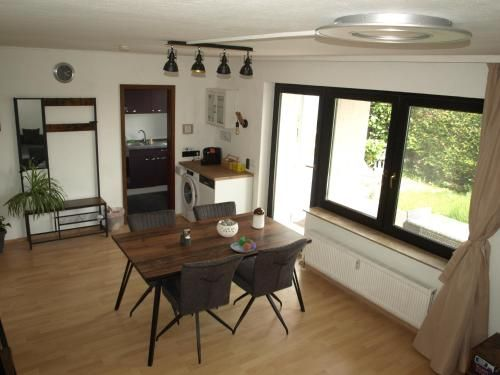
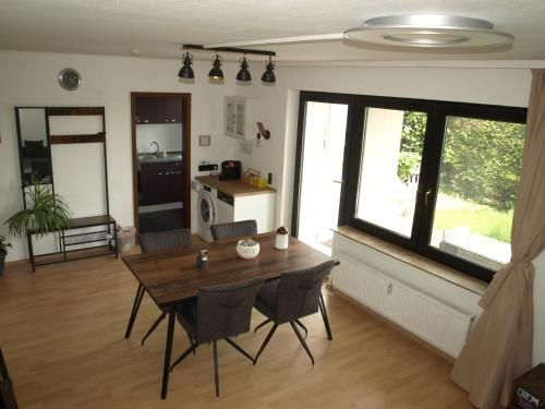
- fruit bowl [230,235,257,253]
